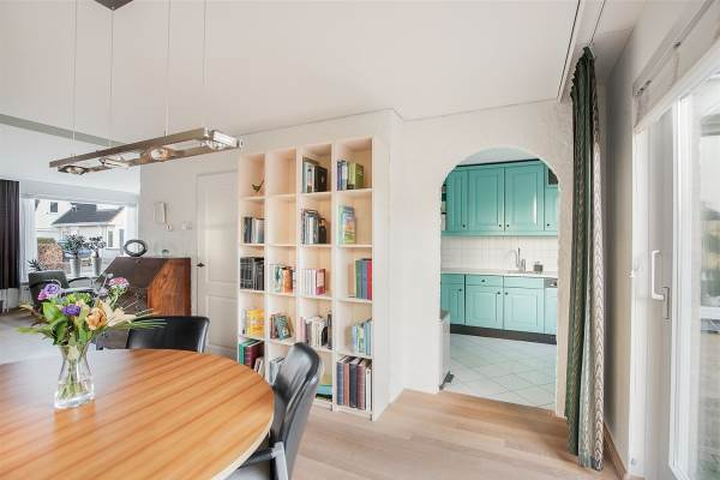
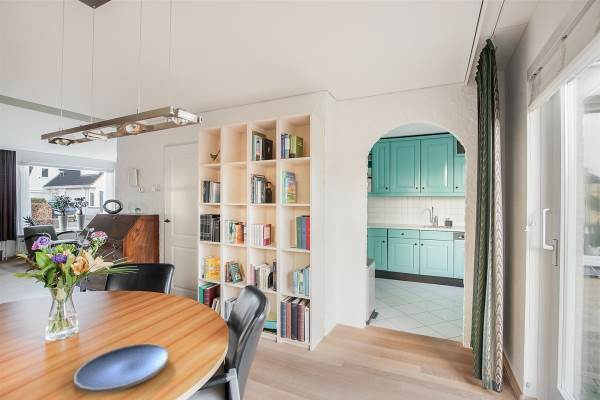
+ plate [73,343,169,394]
